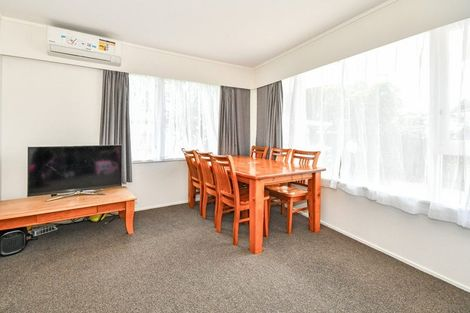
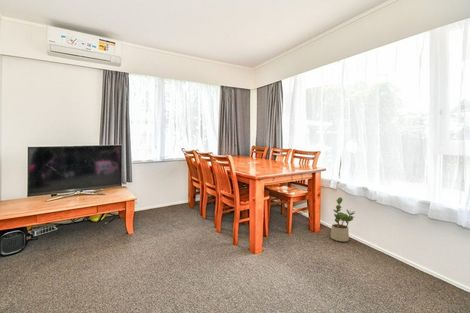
+ potted plant [330,197,356,242]
